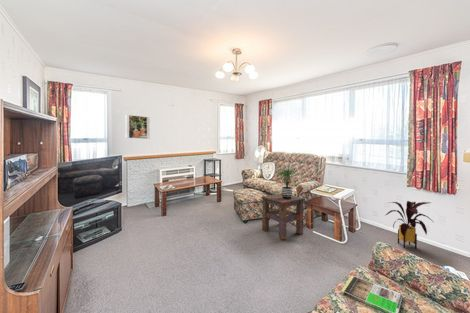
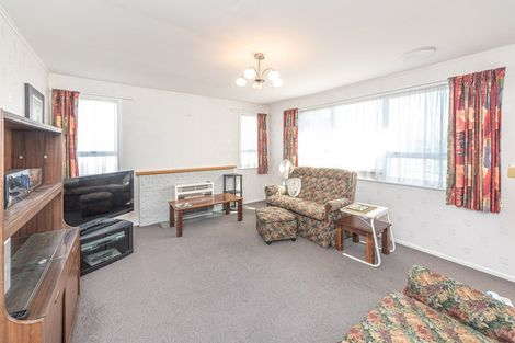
- house plant [385,200,433,250]
- magazine [340,275,404,313]
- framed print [125,114,151,140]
- side table [260,193,306,240]
- potted plant [274,166,296,199]
